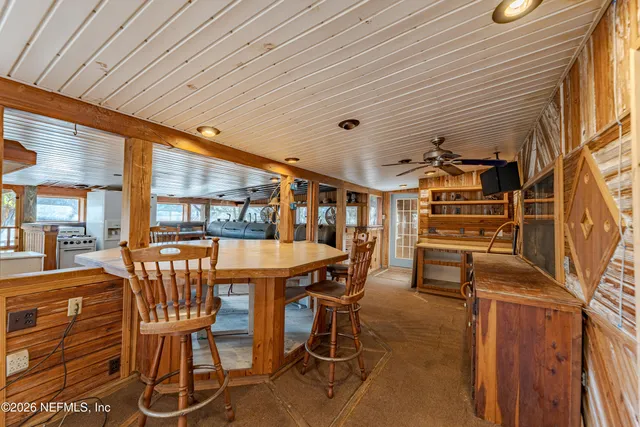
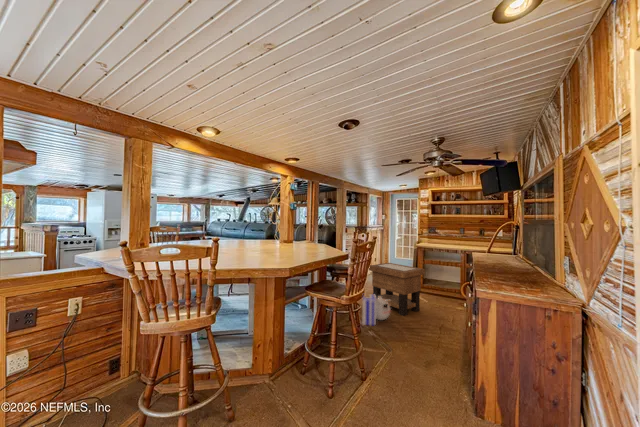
+ side table [368,262,426,317]
+ wastebasket [362,293,392,327]
